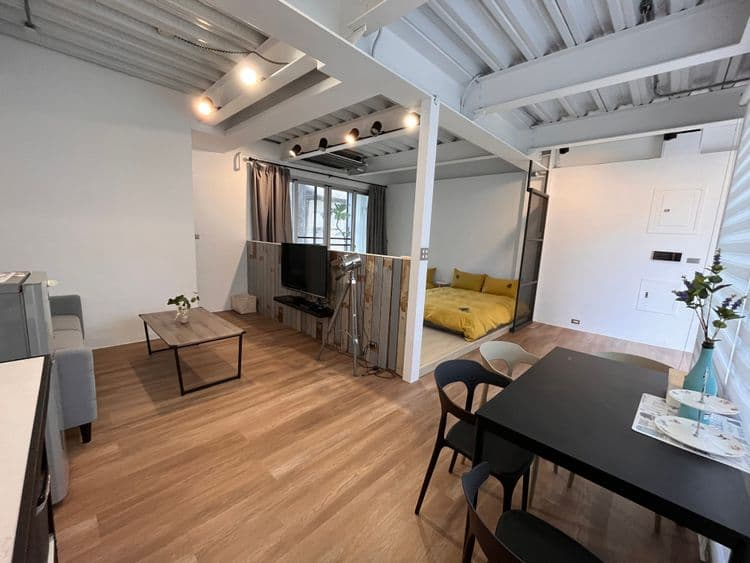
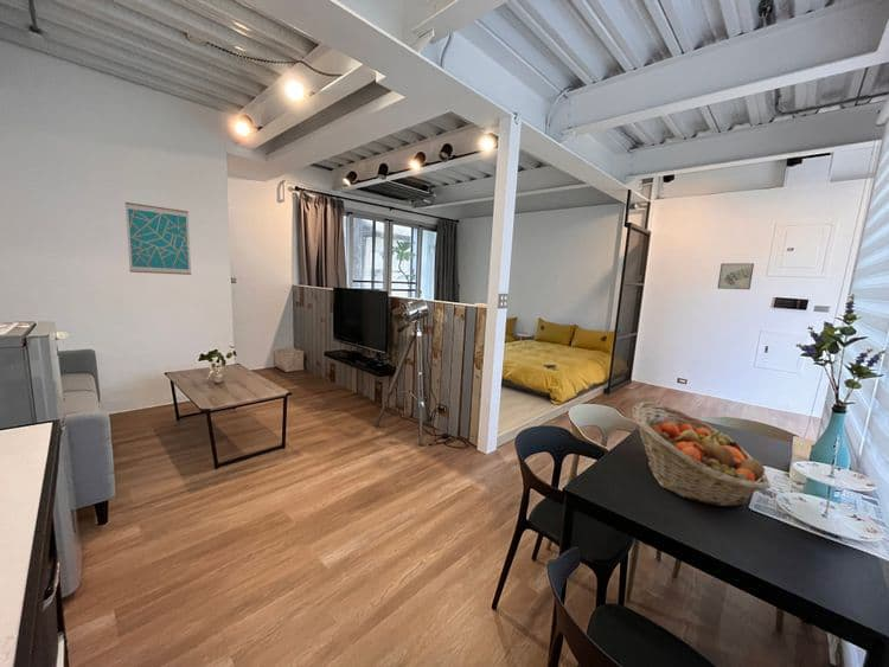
+ wall art [124,201,192,276]
+ wall art [717,262,755,290]
+ fruit basket [631,400,772,508]
